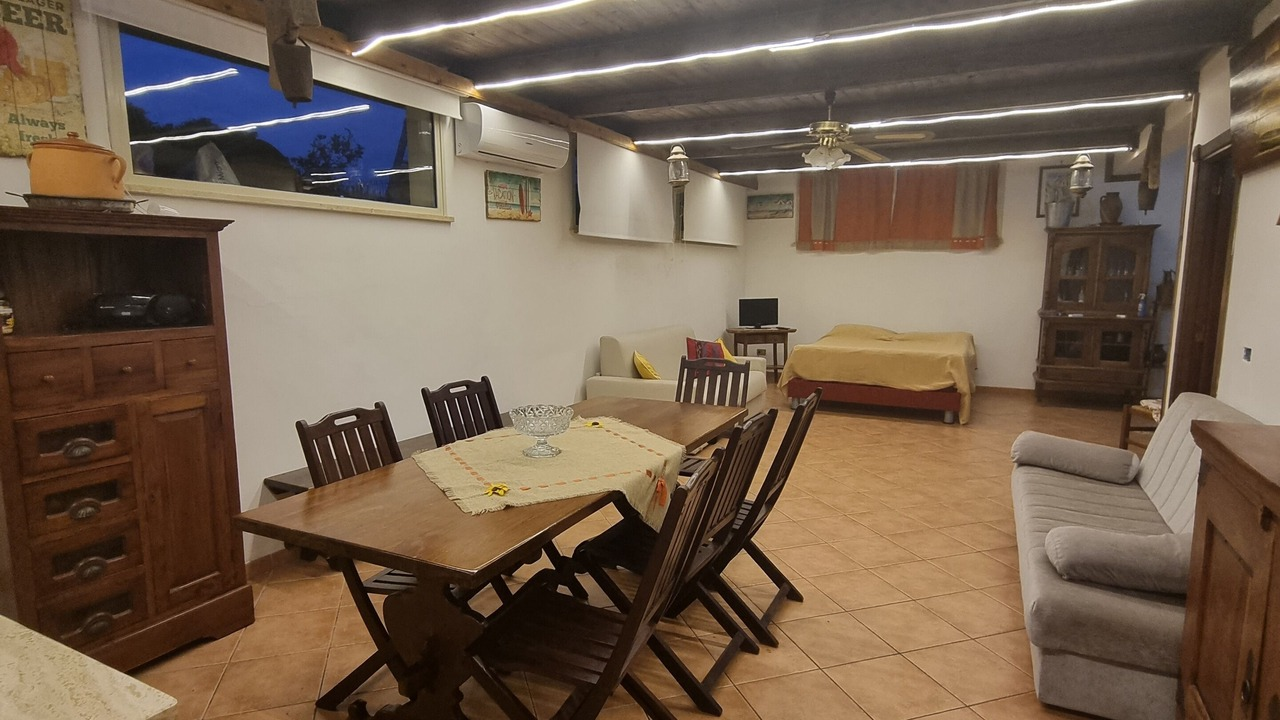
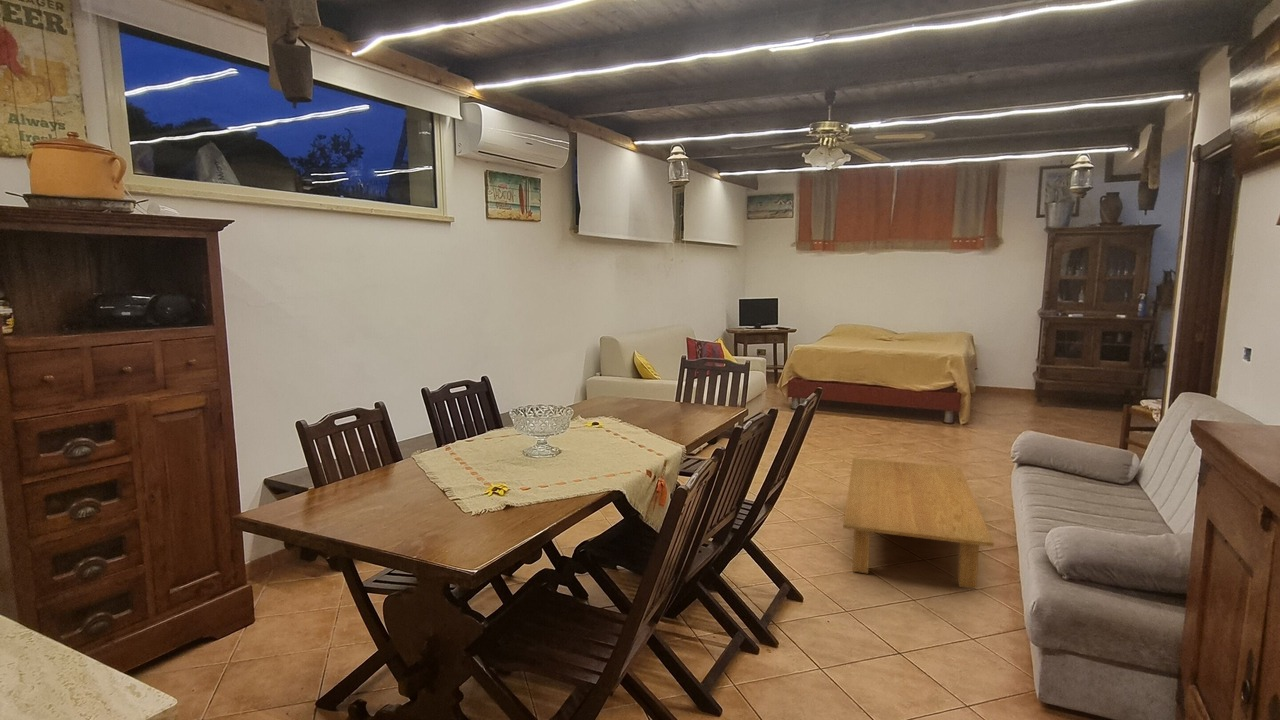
+ coffee table [842,457,995,590]
